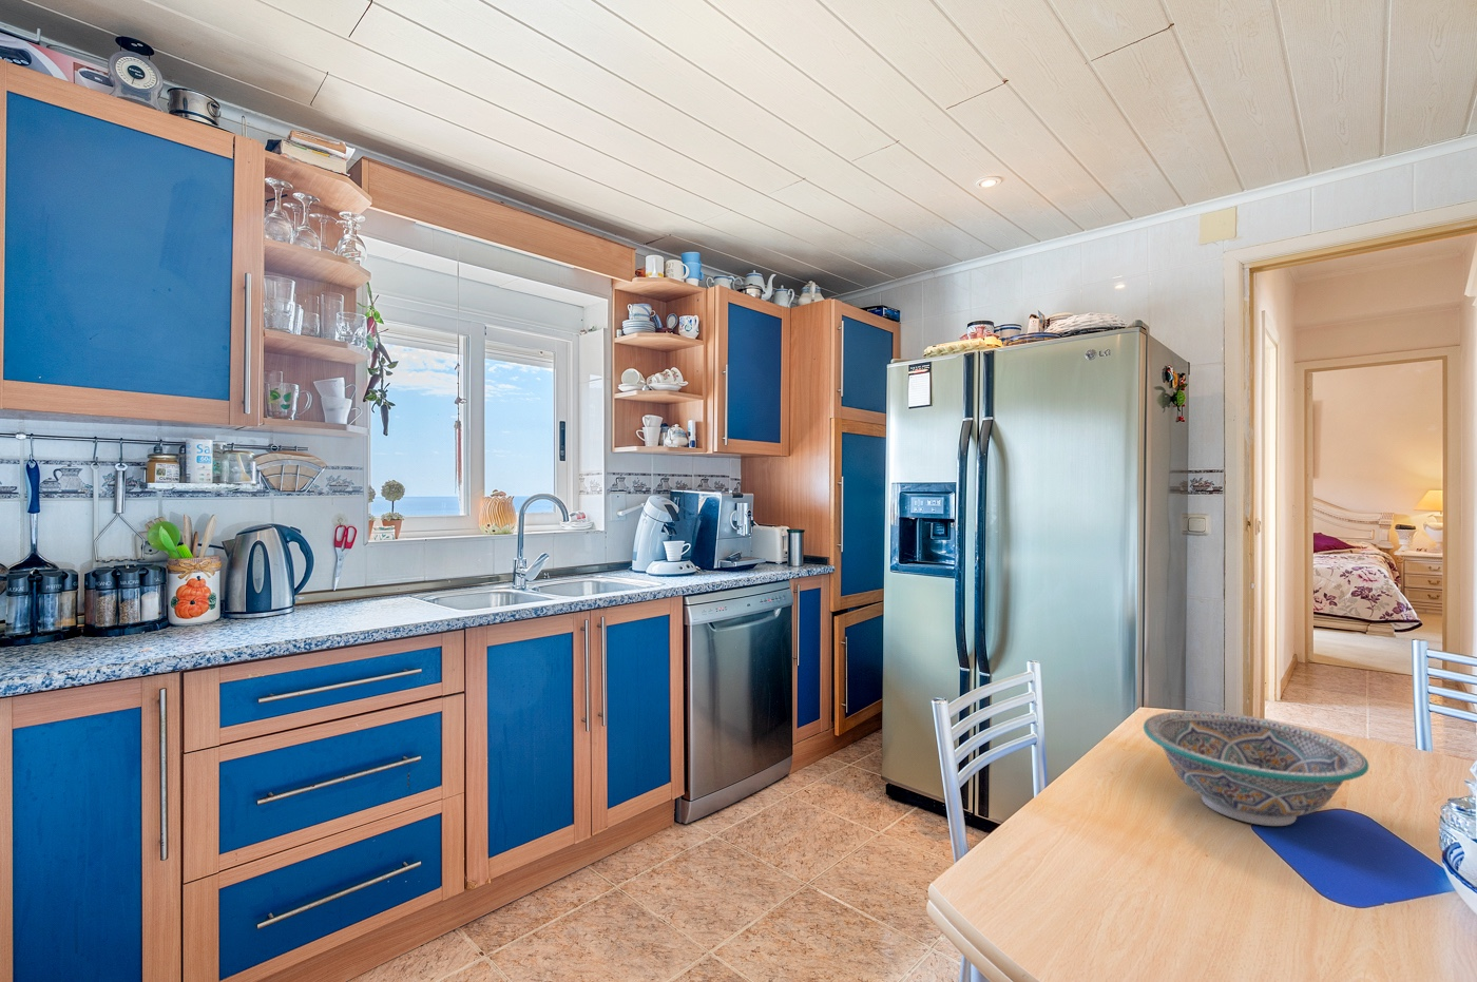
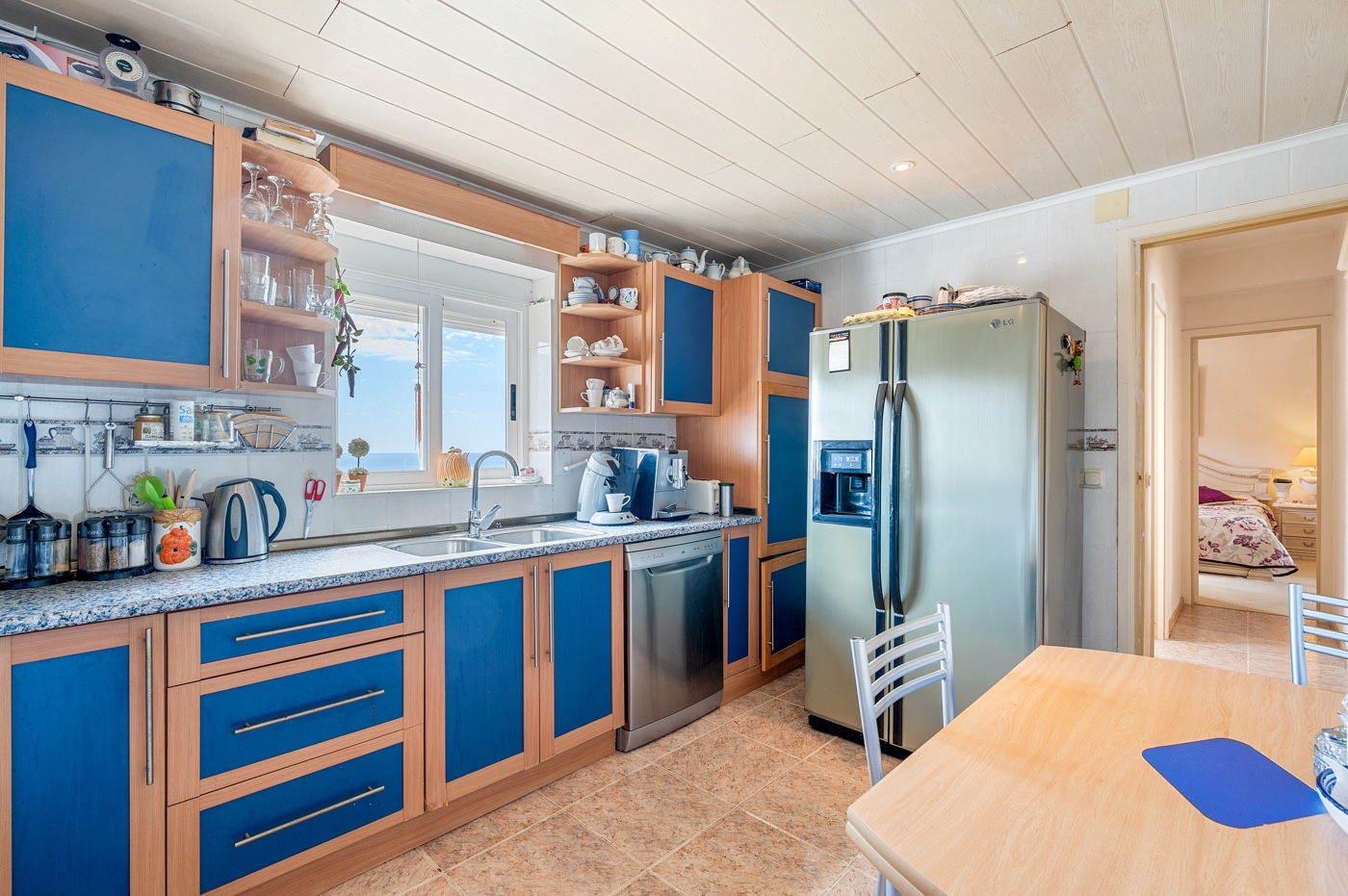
- bowl [1143,710,1370,827]
